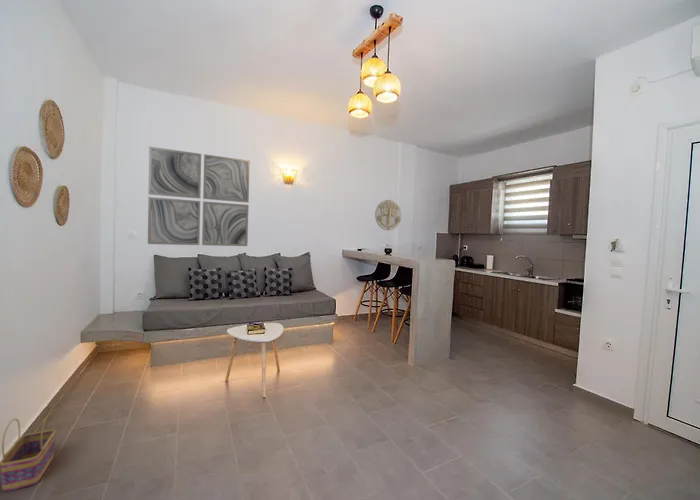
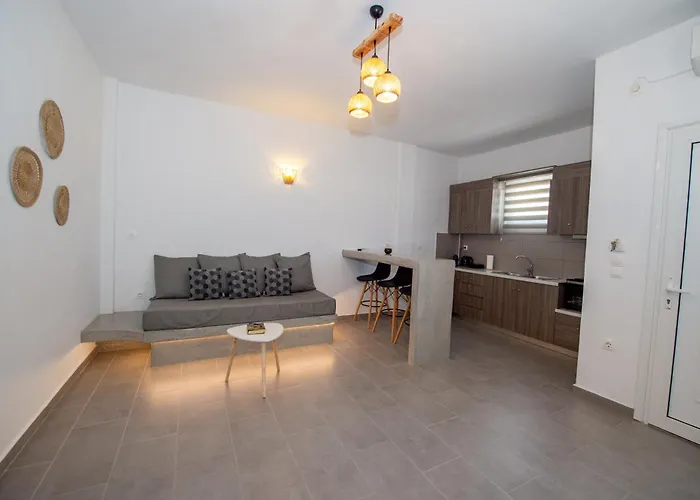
- wall art [147,146,251,247]
- basket [0,412,57,492]
- wall decoration [374,199,402,232]
